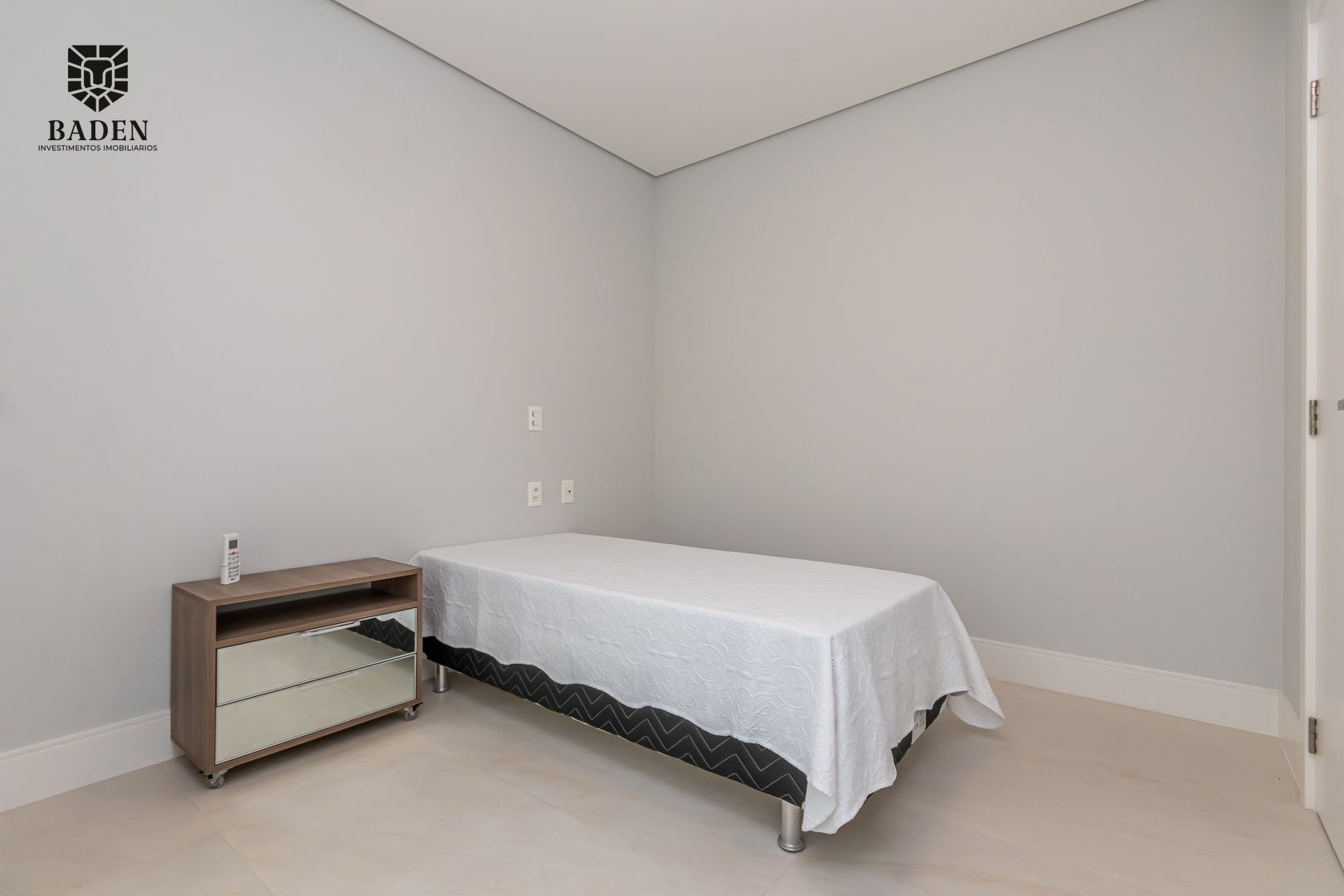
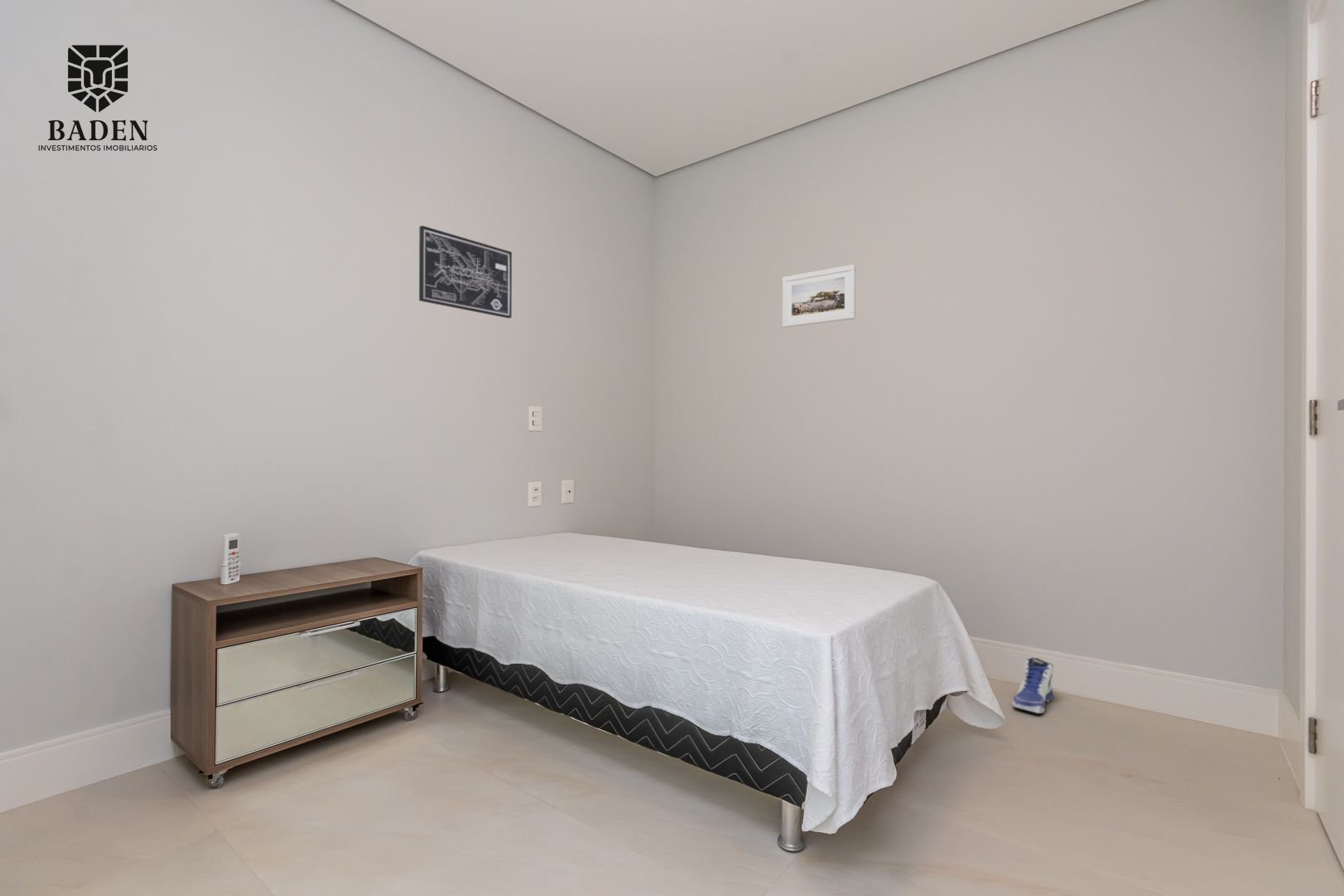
+ wall art [418,225,513,319]
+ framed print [782,264,857,329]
+ sneaker [1011,656,1054,714]
